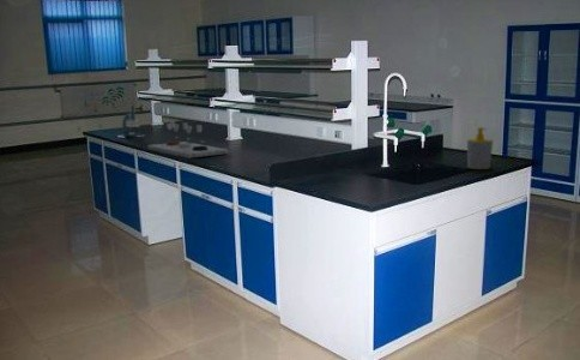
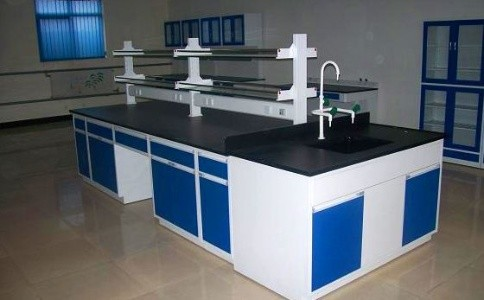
- soap bottle [466,126,494,170]
- microscope [116,104,144,138]
- laboratory equipment [146,120,229,160]
